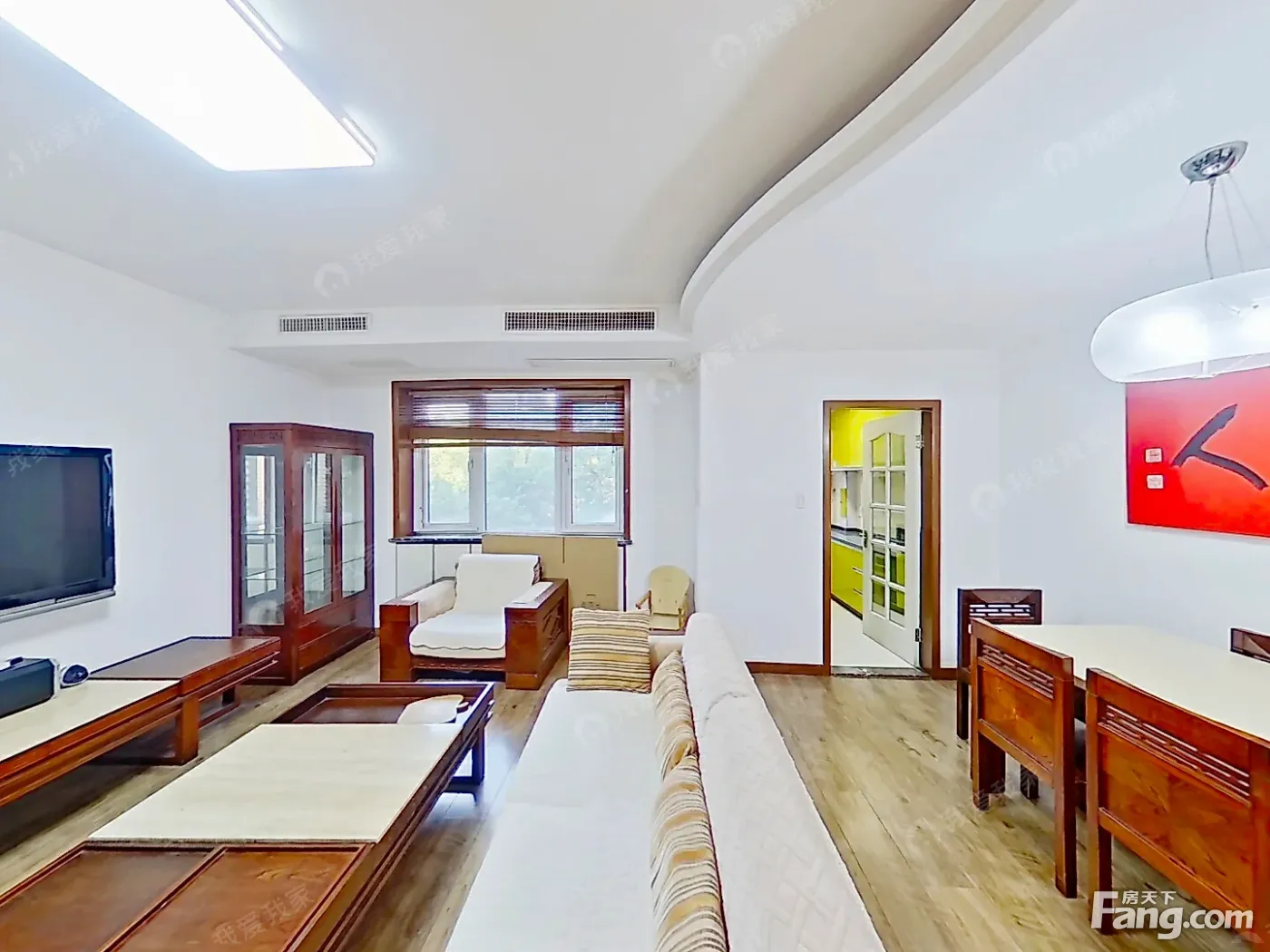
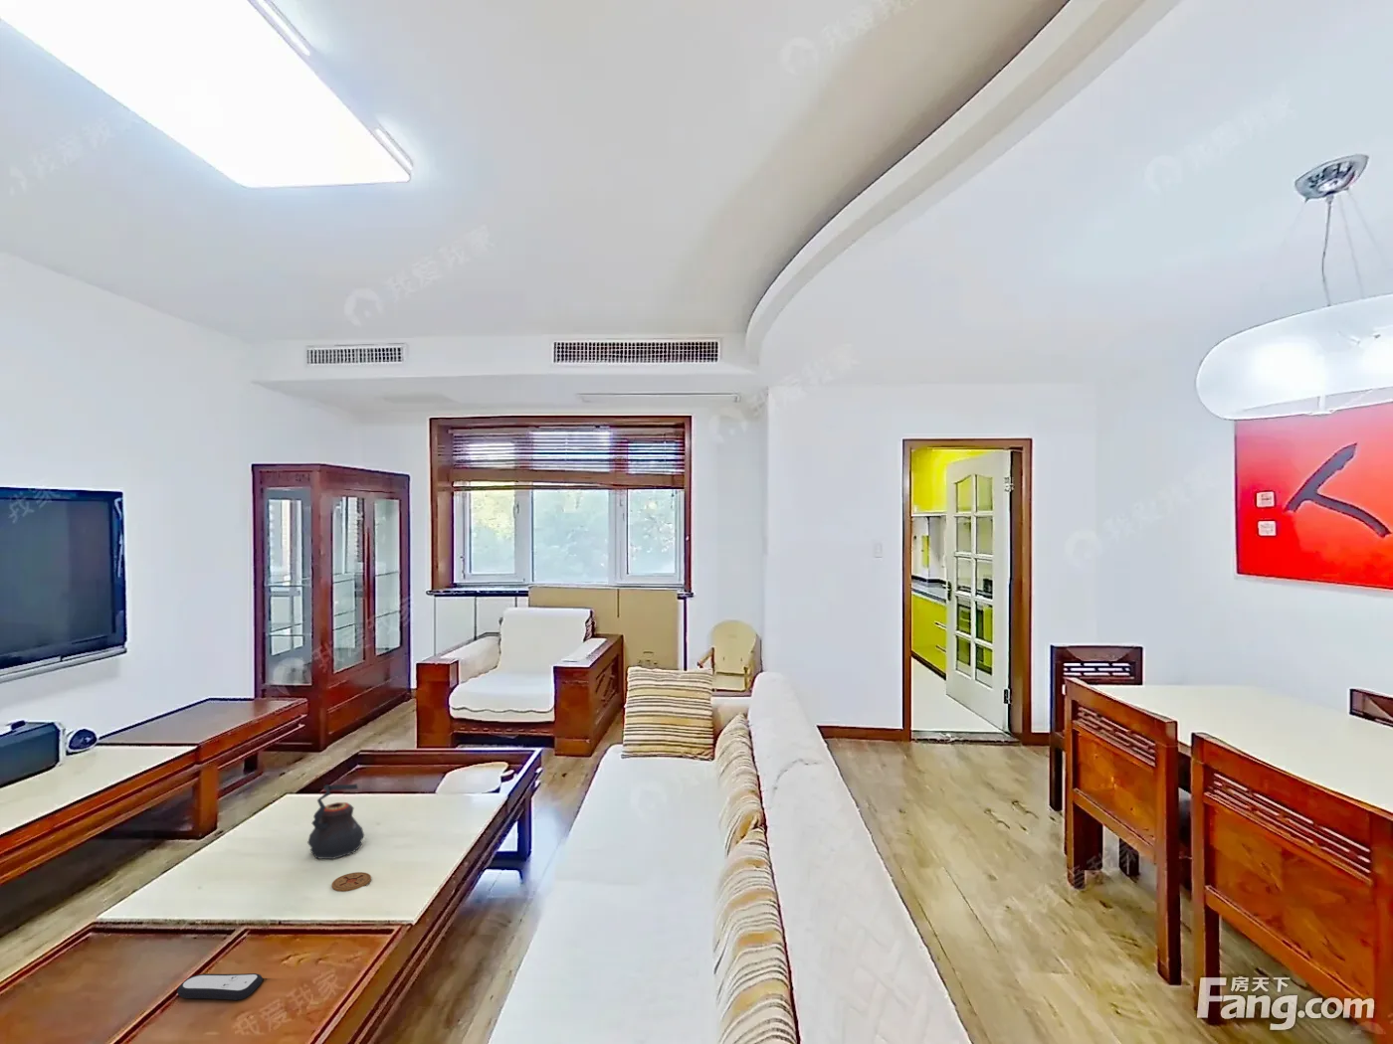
+ coaster [331,871,372,892]
+ remote control [177,973,263,1001]
+ teapot [306,783,365,860]
